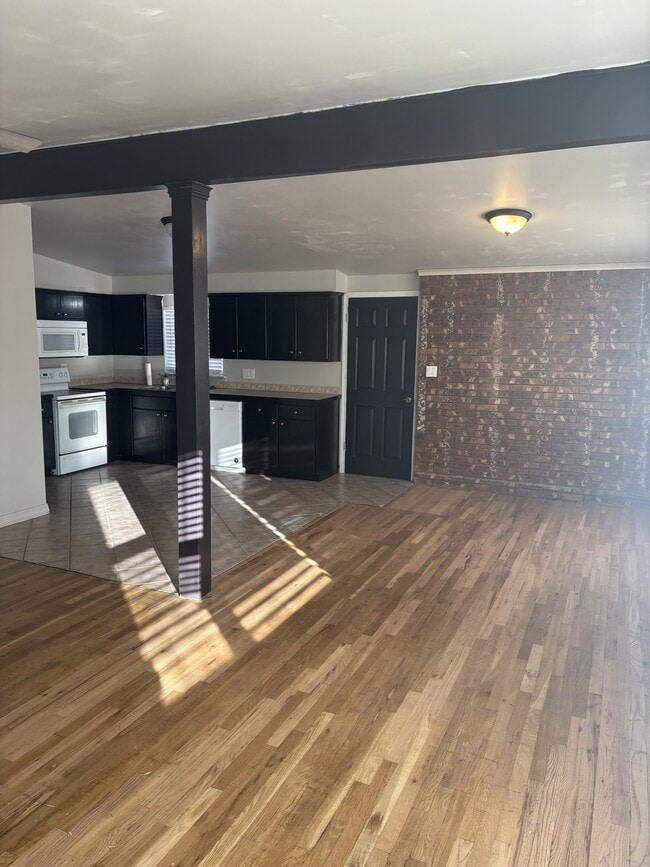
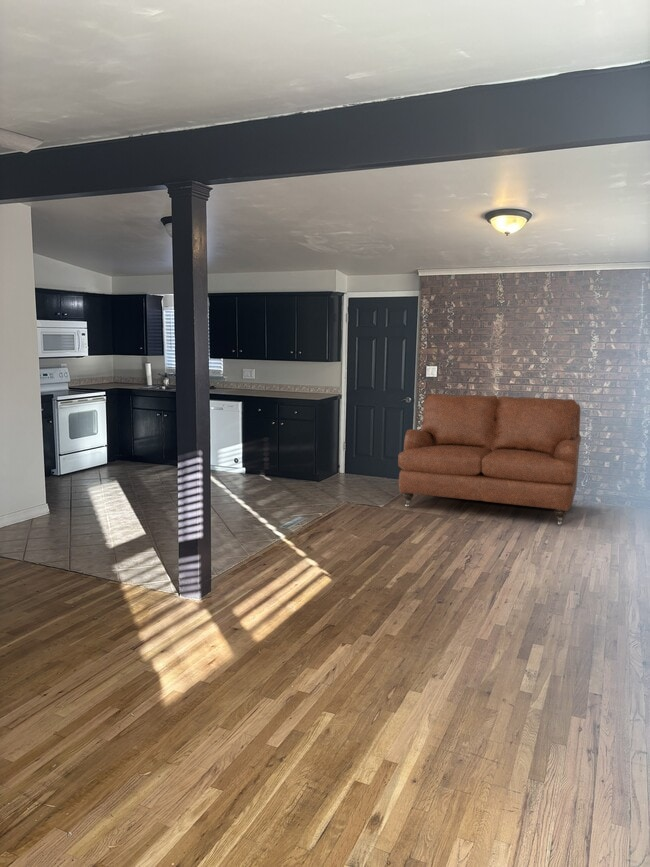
+ sofa [397,393,582,526]
